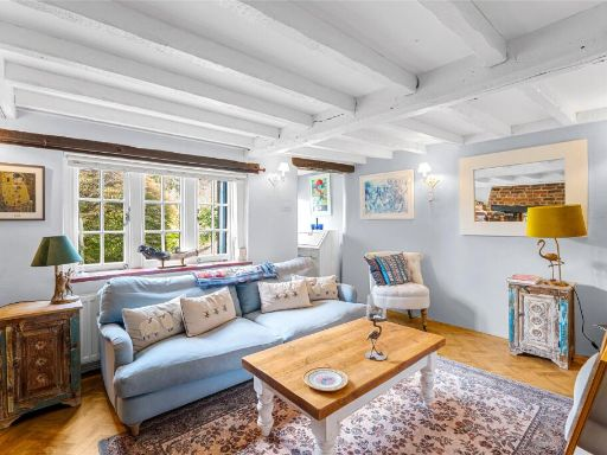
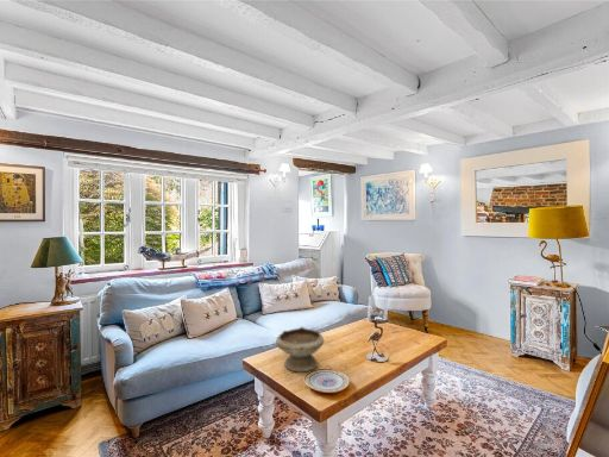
+ bowl [275,326,325,373]
